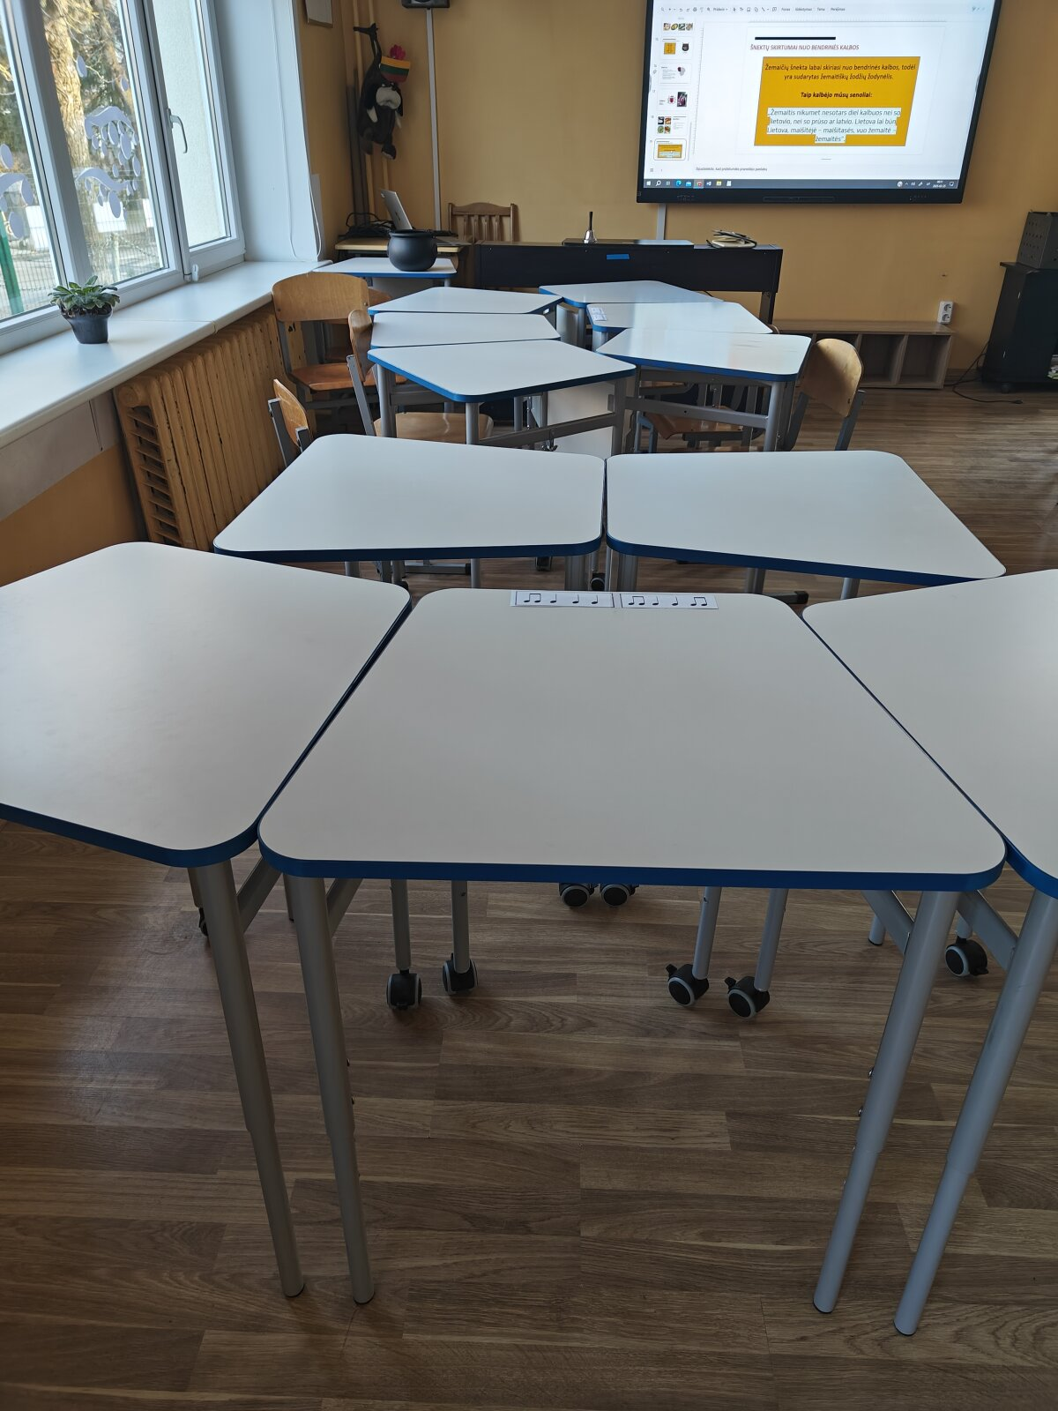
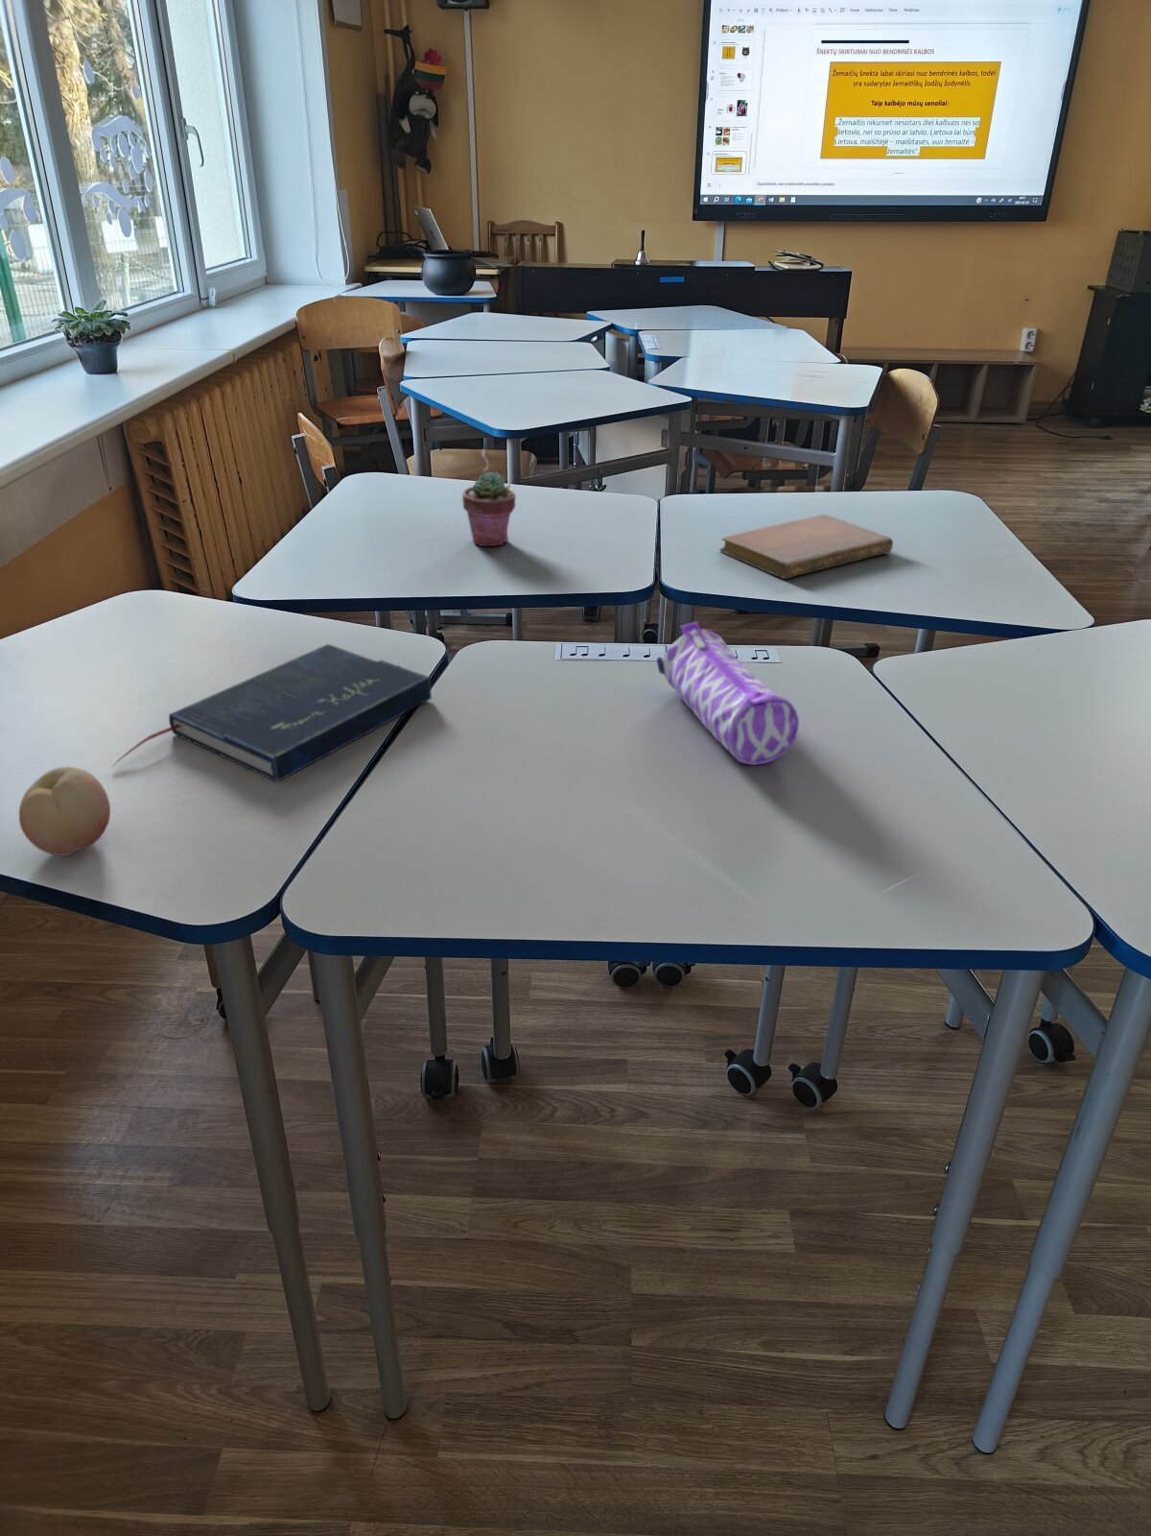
+ book [110,643,433,783]
+ potted succulent [462,470,517,547]
+ pencil case [657,622,800,766]
+ fruit [18,766,111,856]
+ notebook [718,514,893,579]
